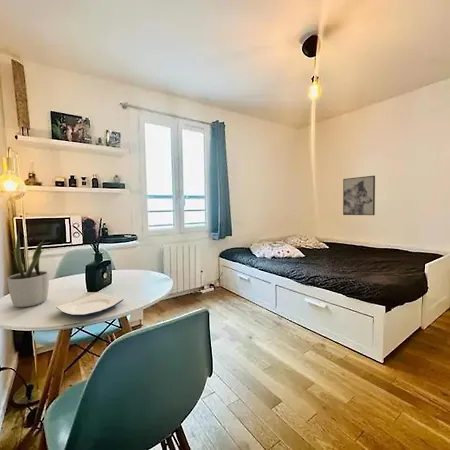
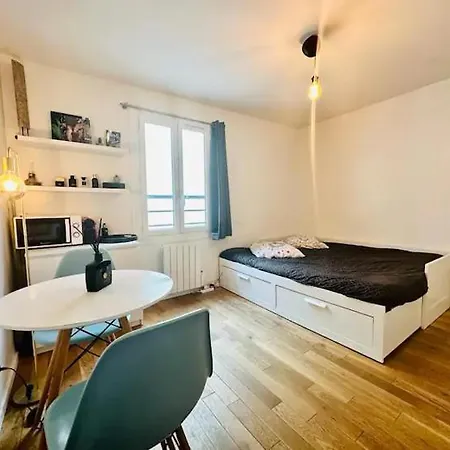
- plate [55,292,124,318]
- wall art [342,175,376,216]
- potted plant [6,227,50,308]
